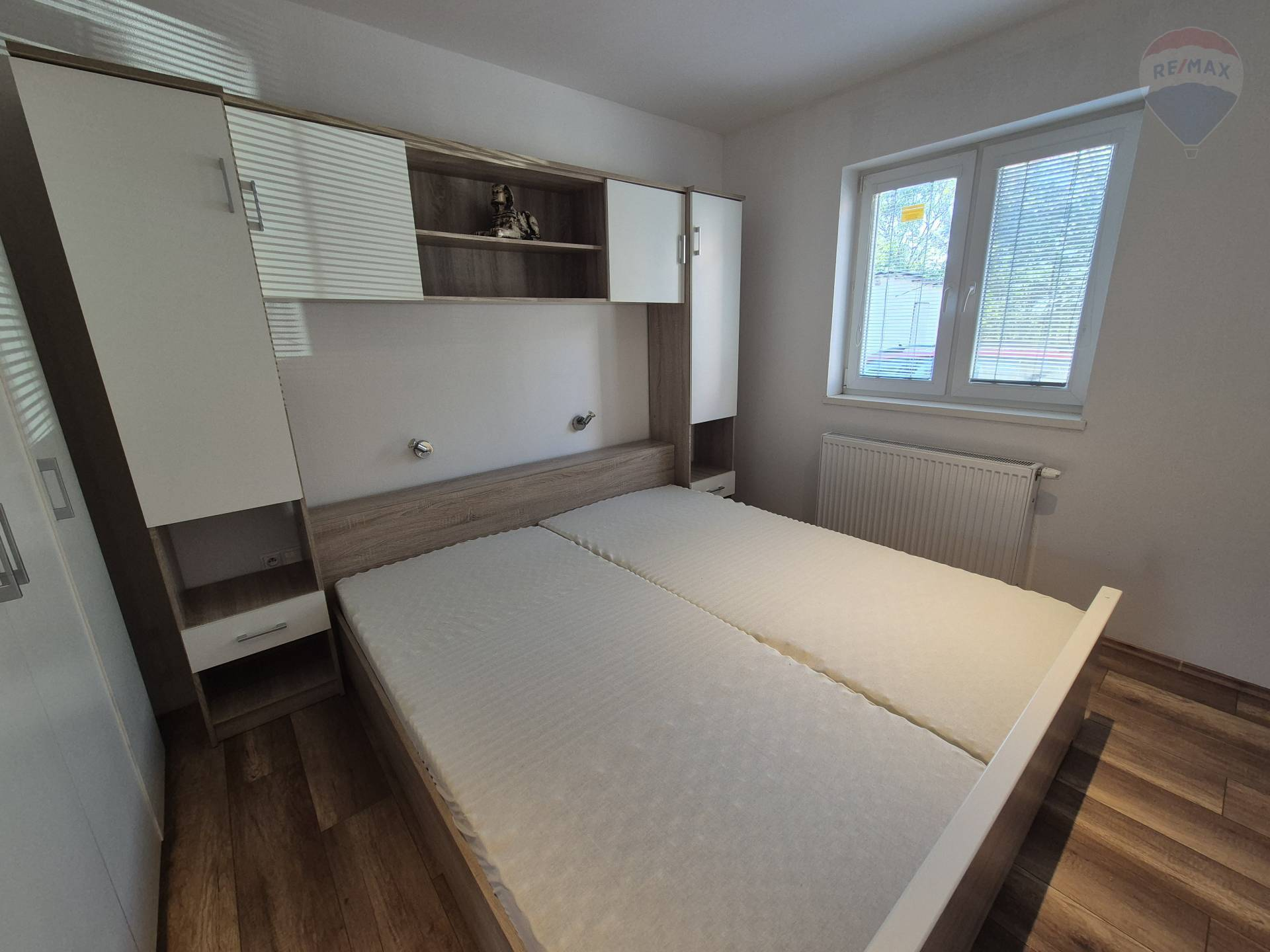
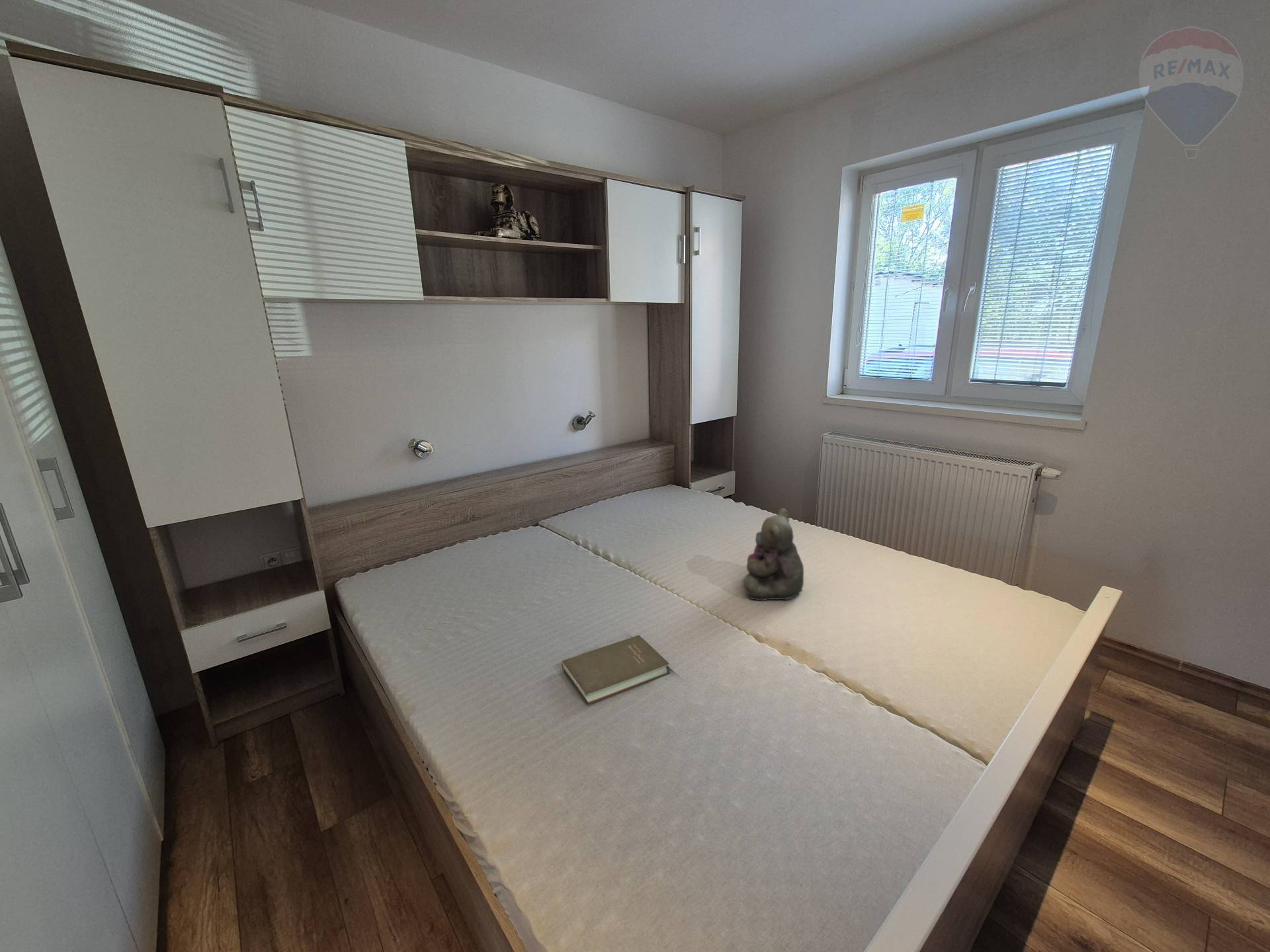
+ book [561,635,670,705]
+ teddy bear [742,507,804,601]
